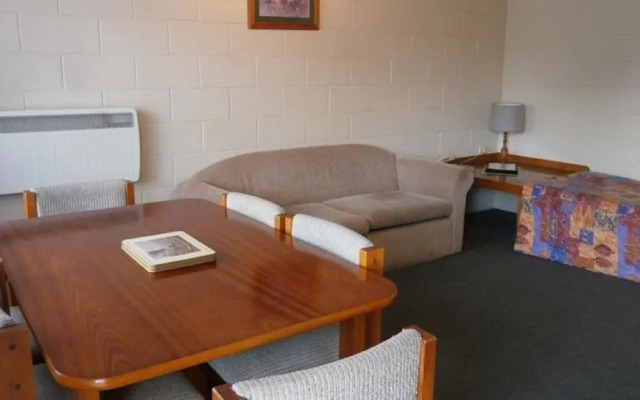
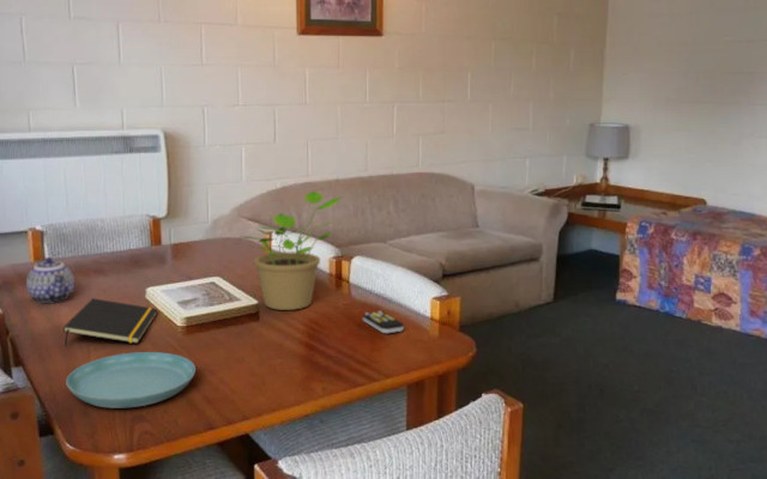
+ remote control [362,310,405,334]
+ notepad [62,297,158,347]
+ potted plant [241,189,344,311]
+ saucer [65,351,197,410]
+ teapot [25,256,76,304]
